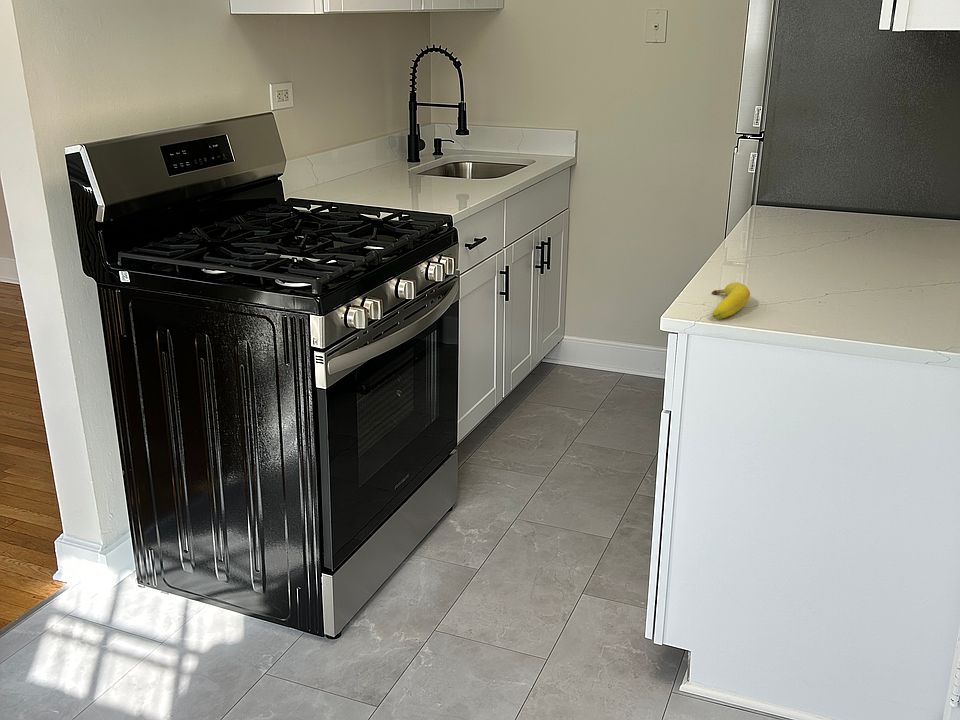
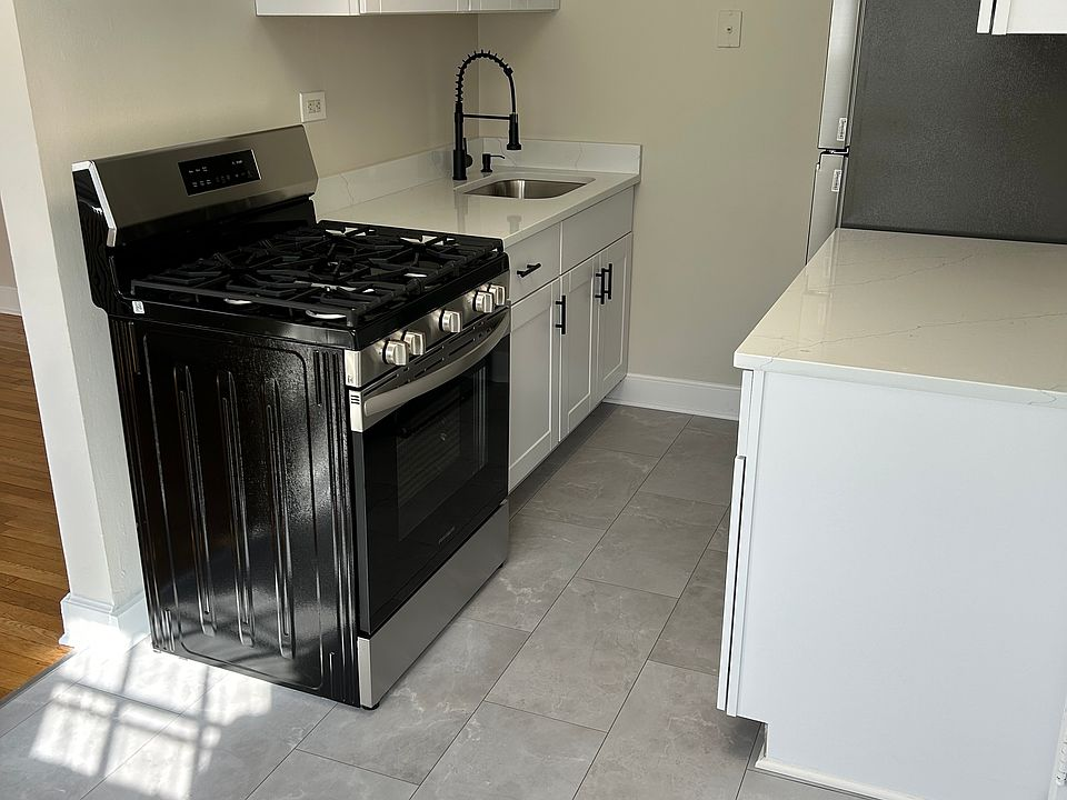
- fruit [711,281,751,320]
